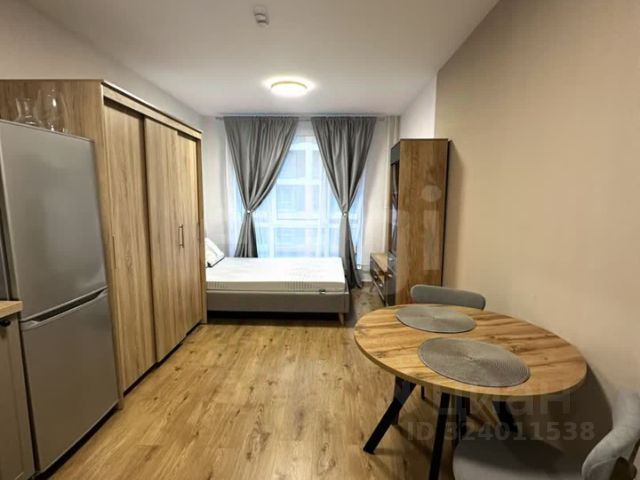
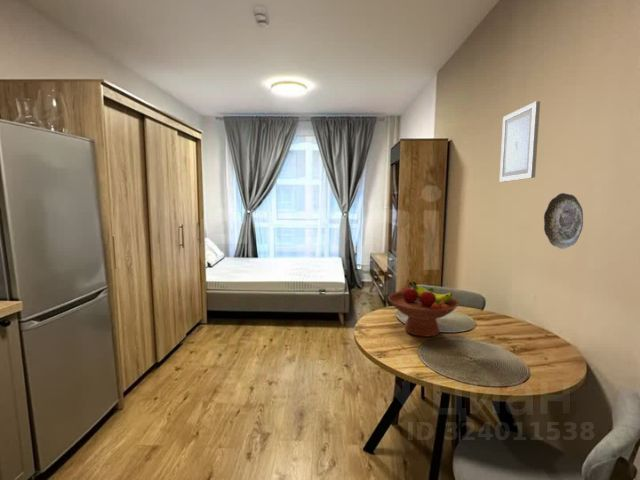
+ fruit bowl [387,281,460,338]
+ decorative plate [543,192,584,250]
+ wall art [499,100,541,182]
